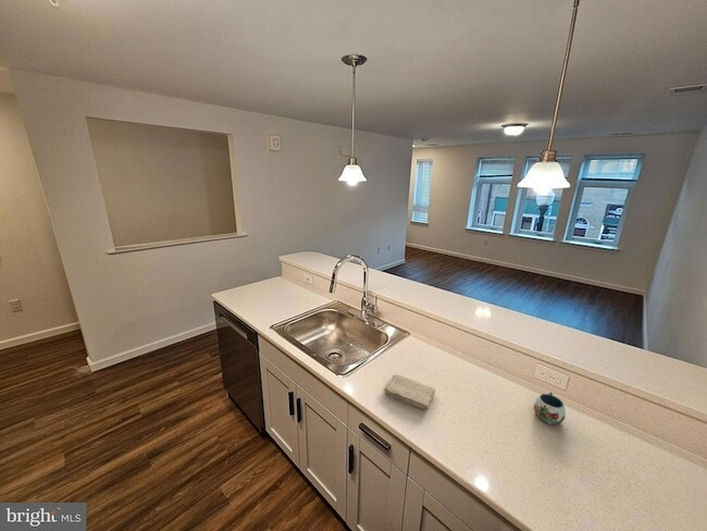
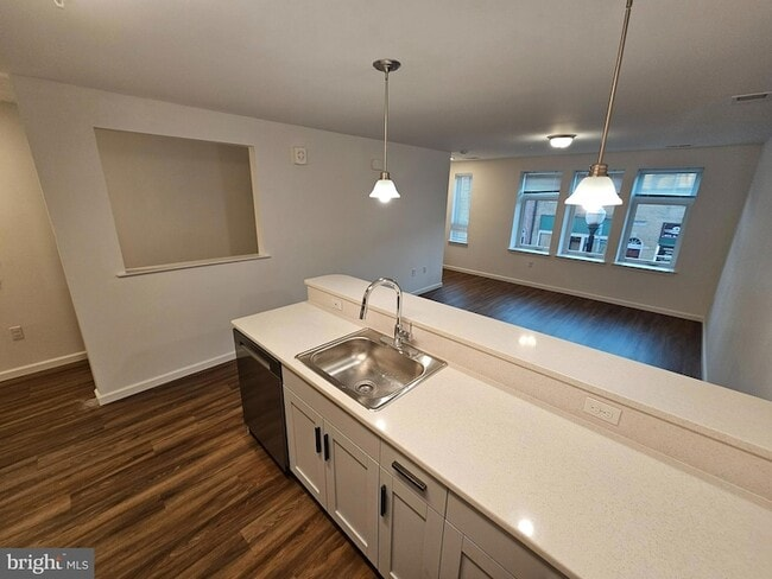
- mug [533,391,567,425]
- washcloth [383,373,436,410]
